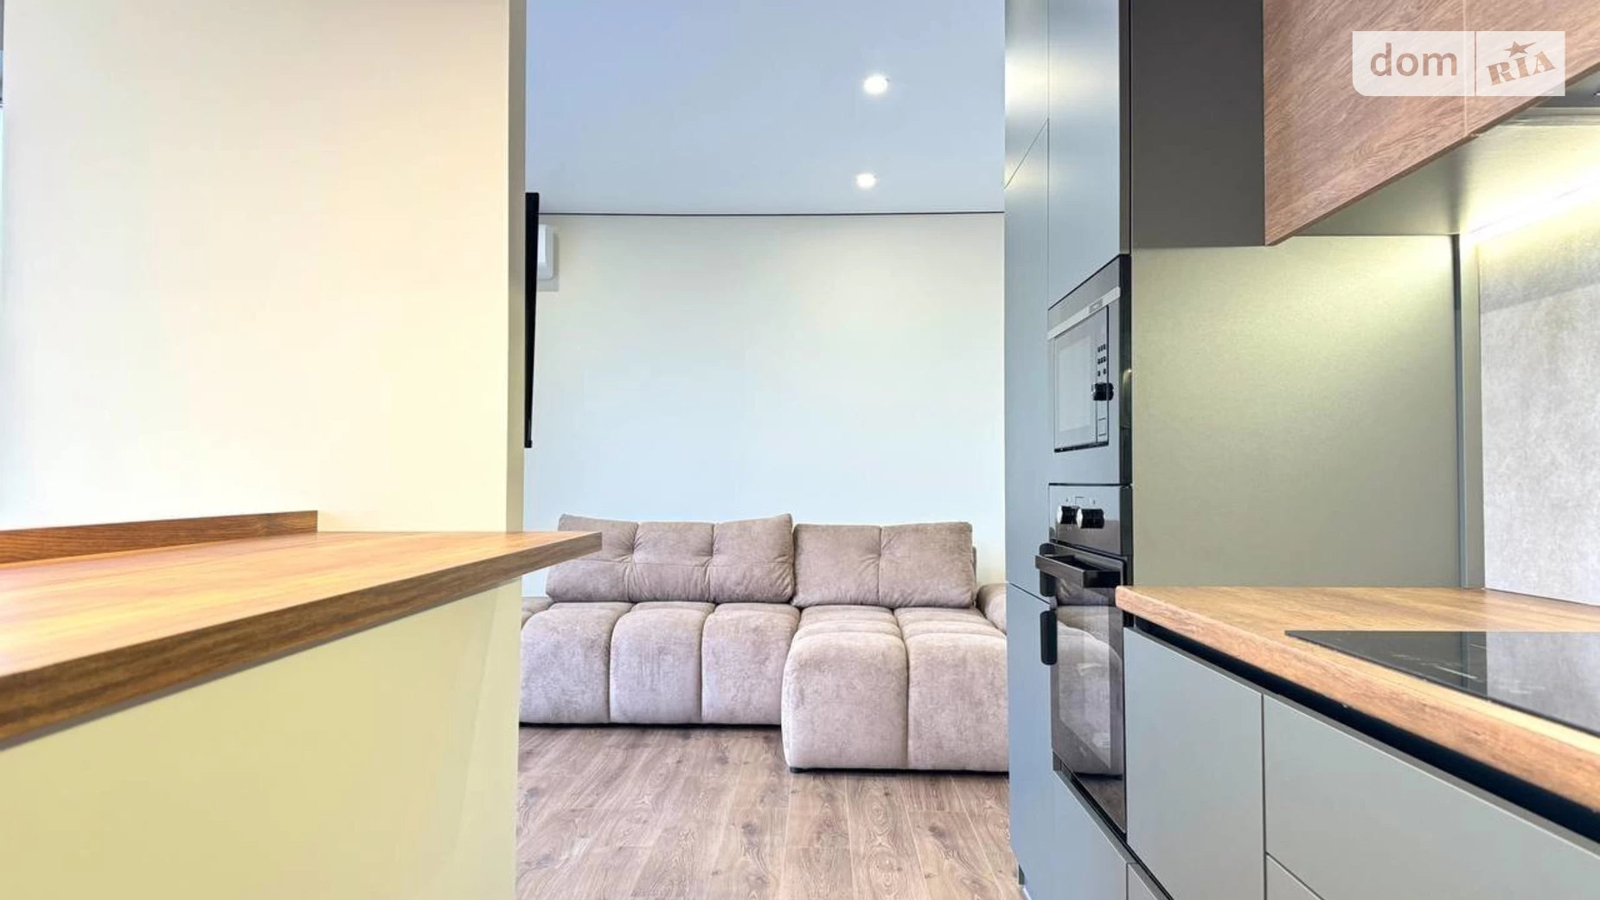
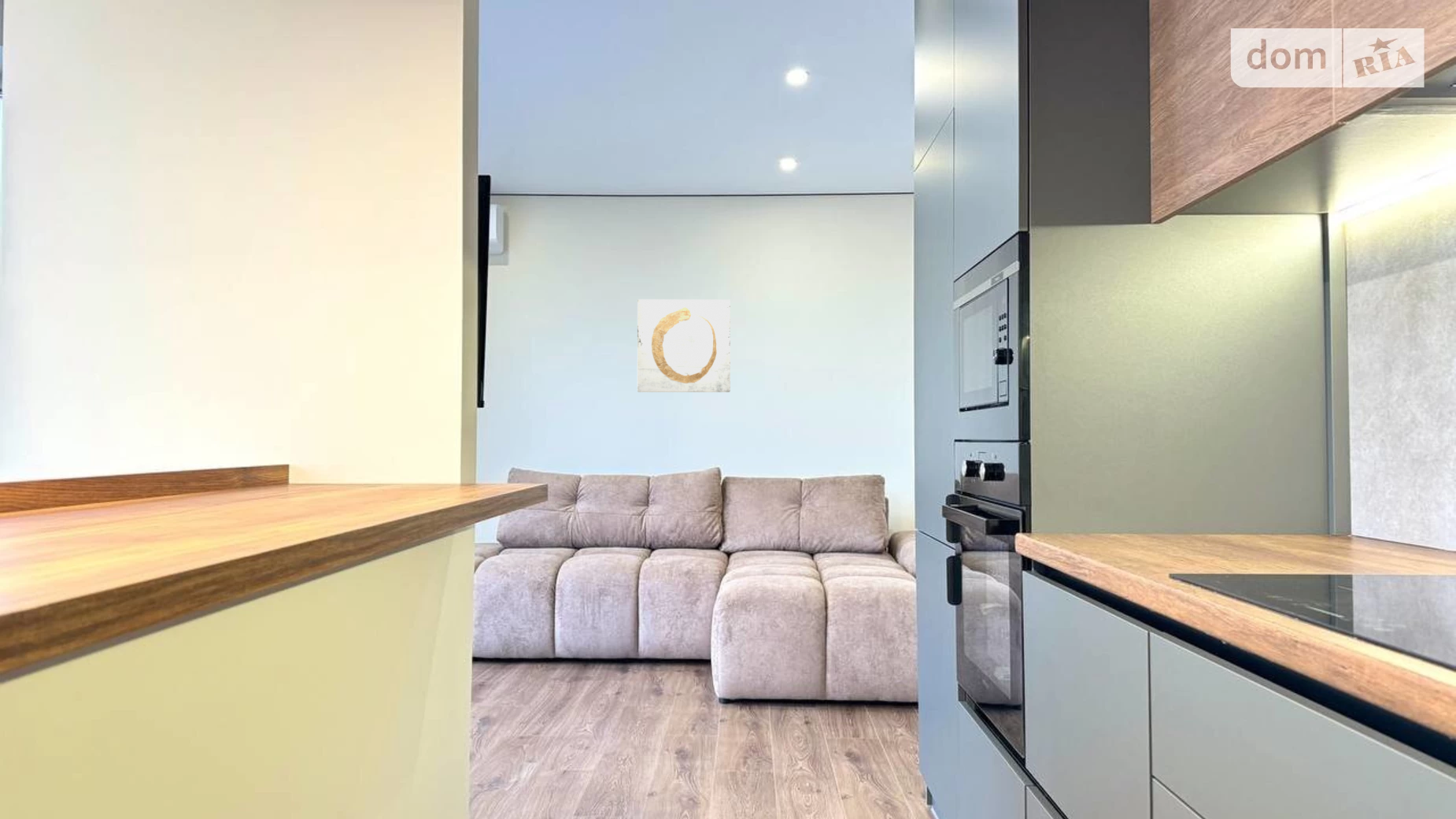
+ wall art [637,298,731,393]
